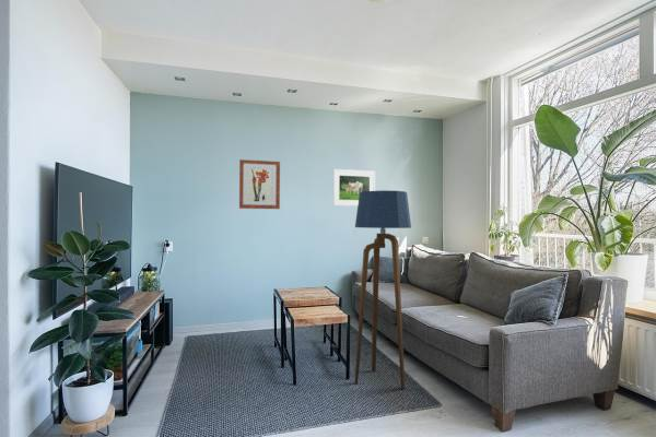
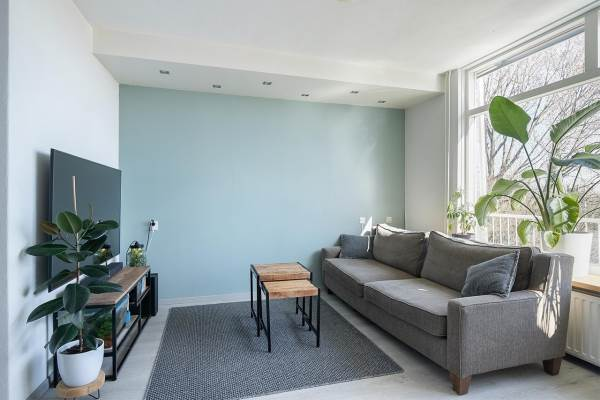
- floor lamp [354,189,412,390]
- wall art [238,158,281,210]
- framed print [332,168,376,208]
